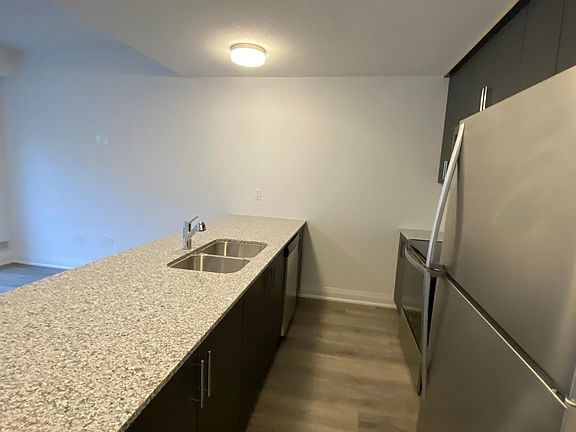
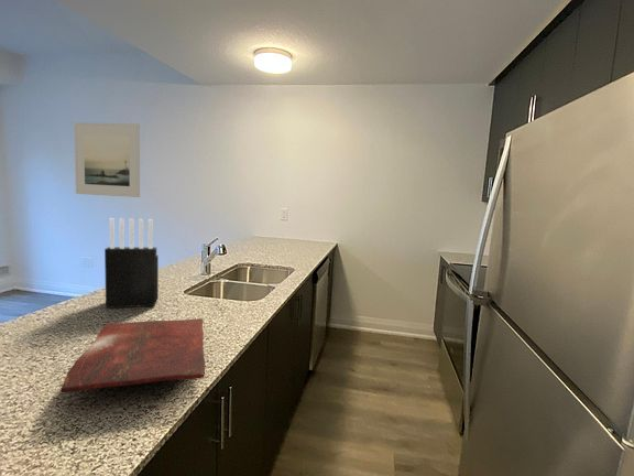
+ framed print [73,121,141,198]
+ knife block [103,217,160,310]
+ cutting board [59,317,206,393]
